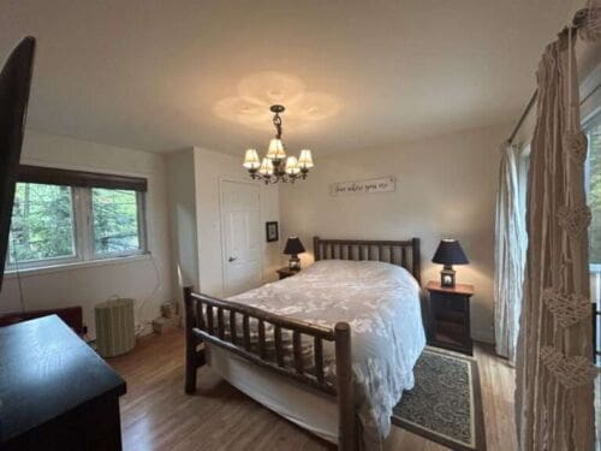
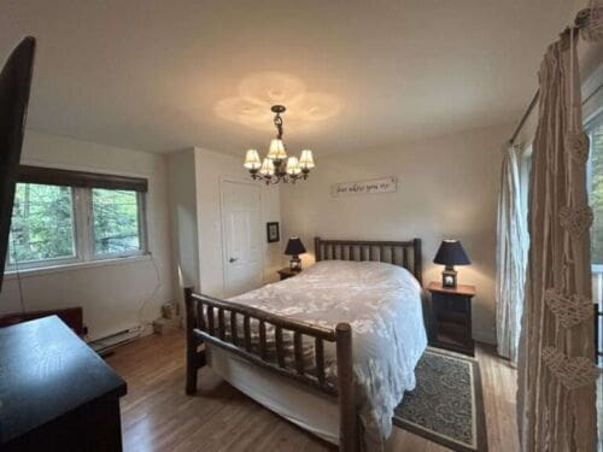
- laundry hamper [89,293,138,358]
